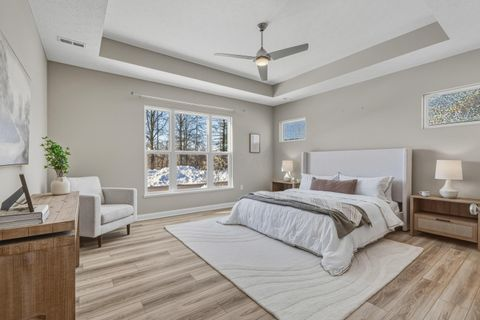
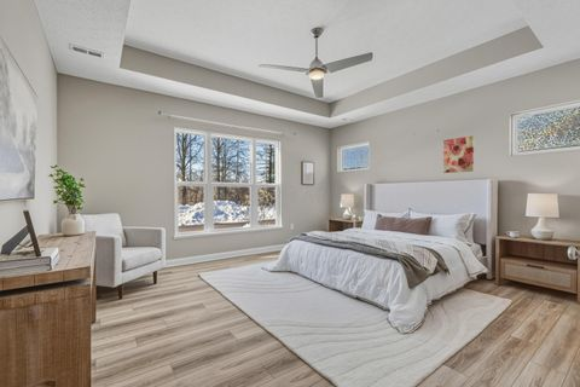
+ wall art [442,135,475,174]
